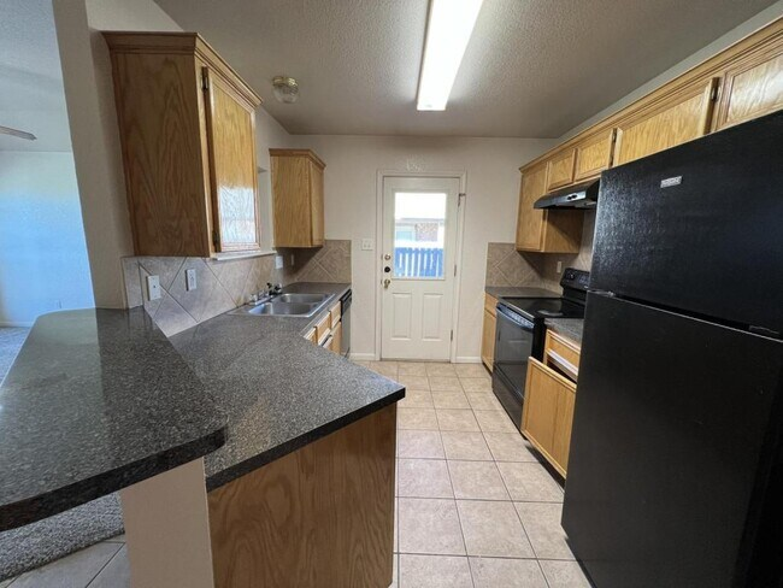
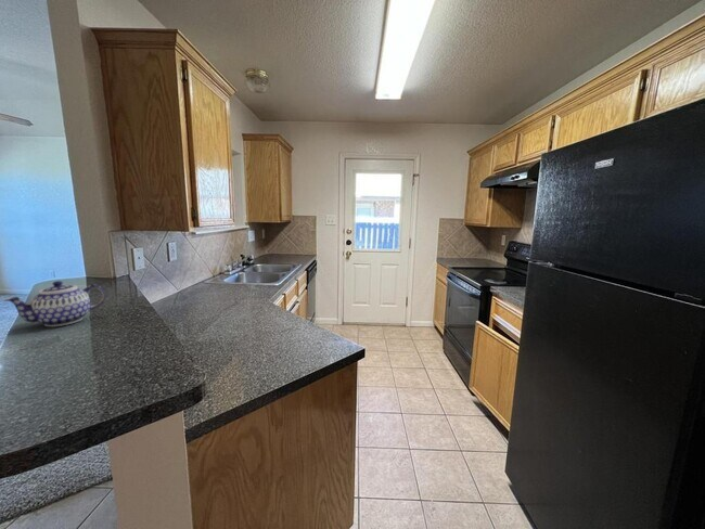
+ teapot [3,280,106,327]
